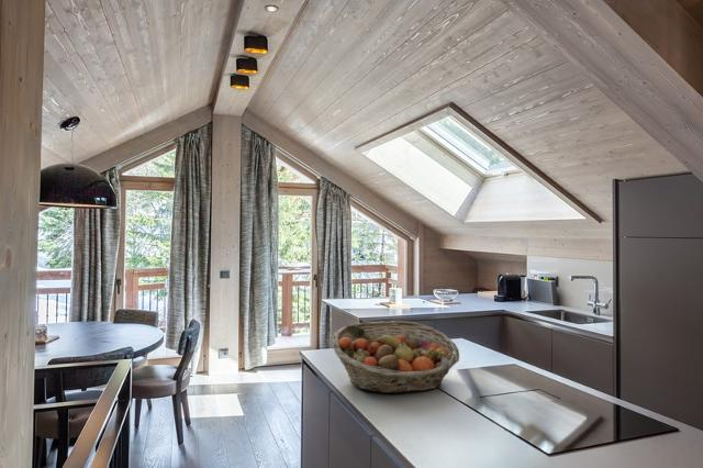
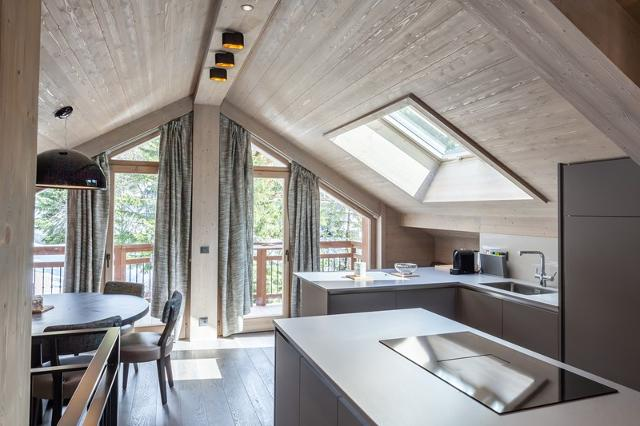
- fruit basket [332,320,460,394]
